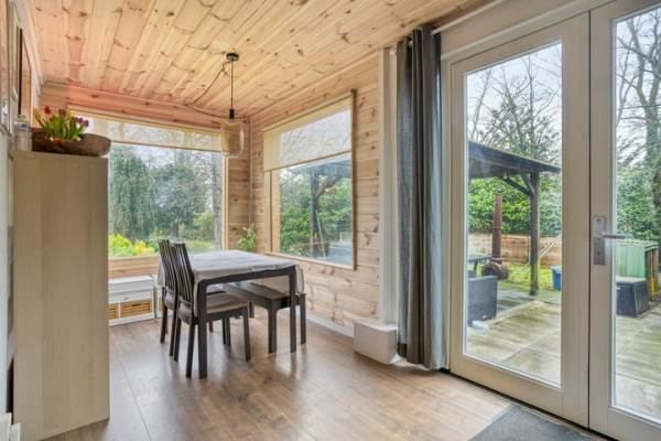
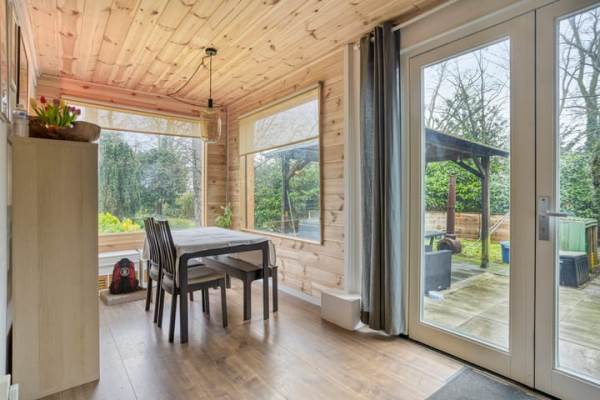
+ backpack [99,257,148,307]
